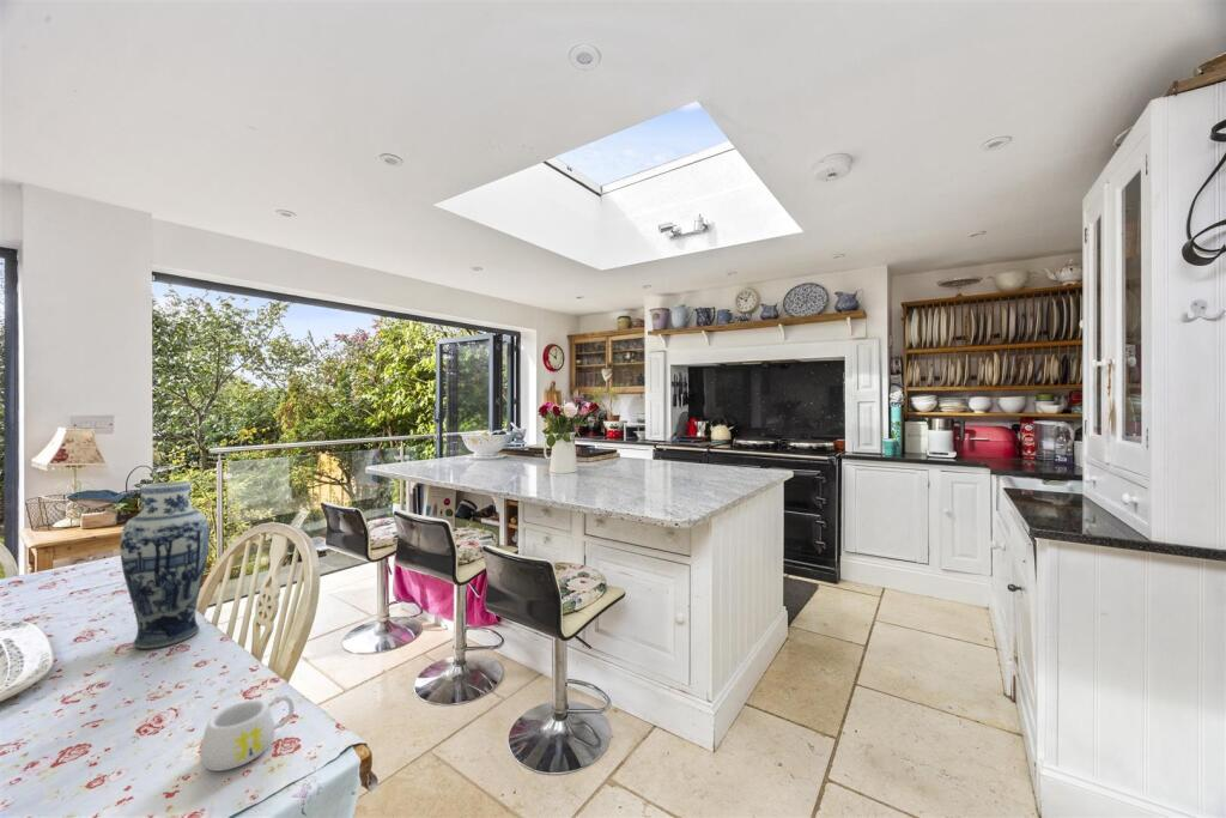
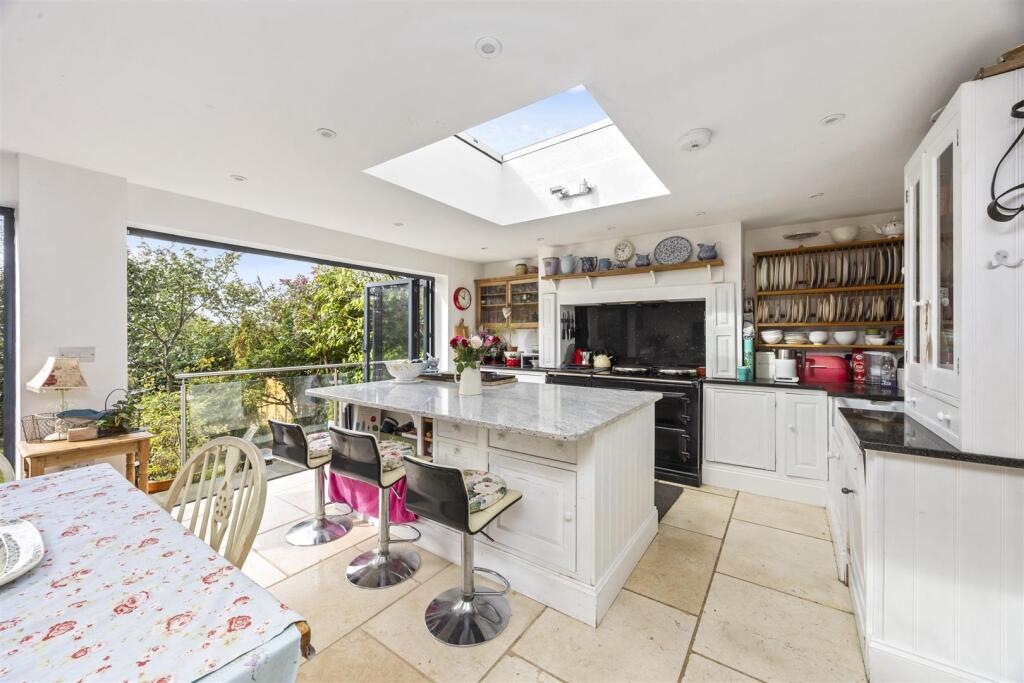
- mug [199,695,296,772]
- vase [119,480,211,650]
